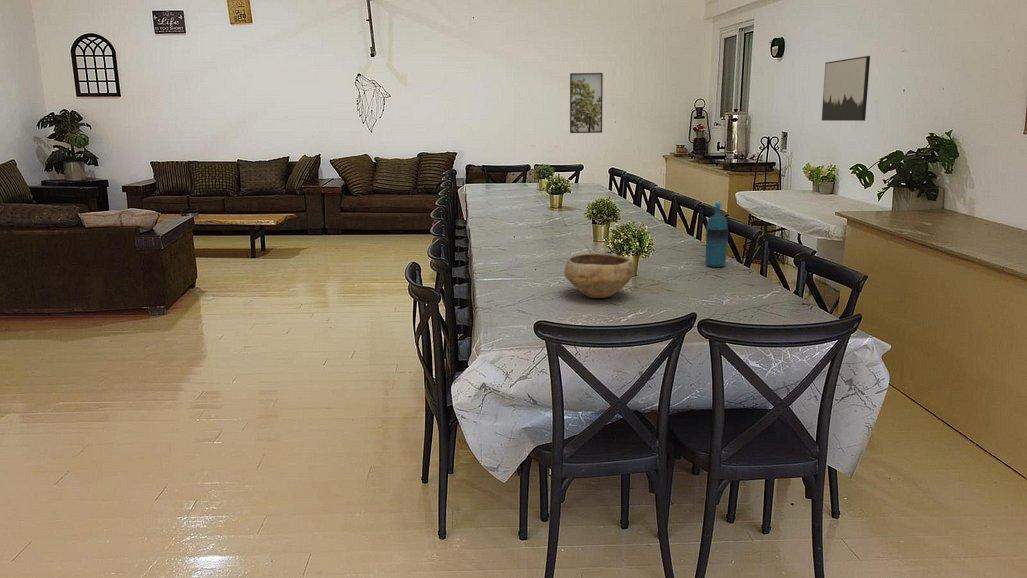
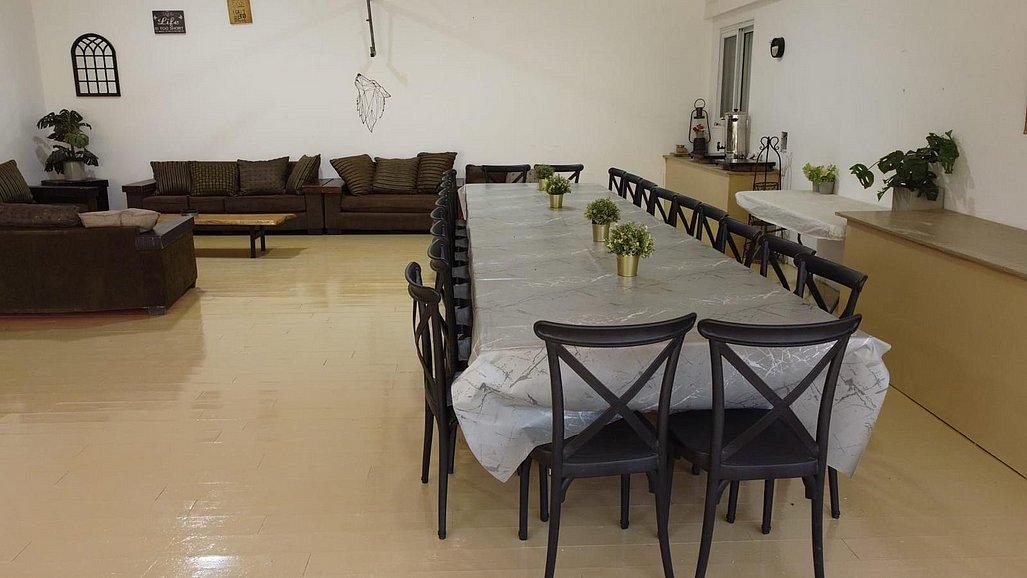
- wall art [821,55,871,122]
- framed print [569,72,604,134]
- bowl [563,252,635,299]
- water bottle [704,202,729,268]
